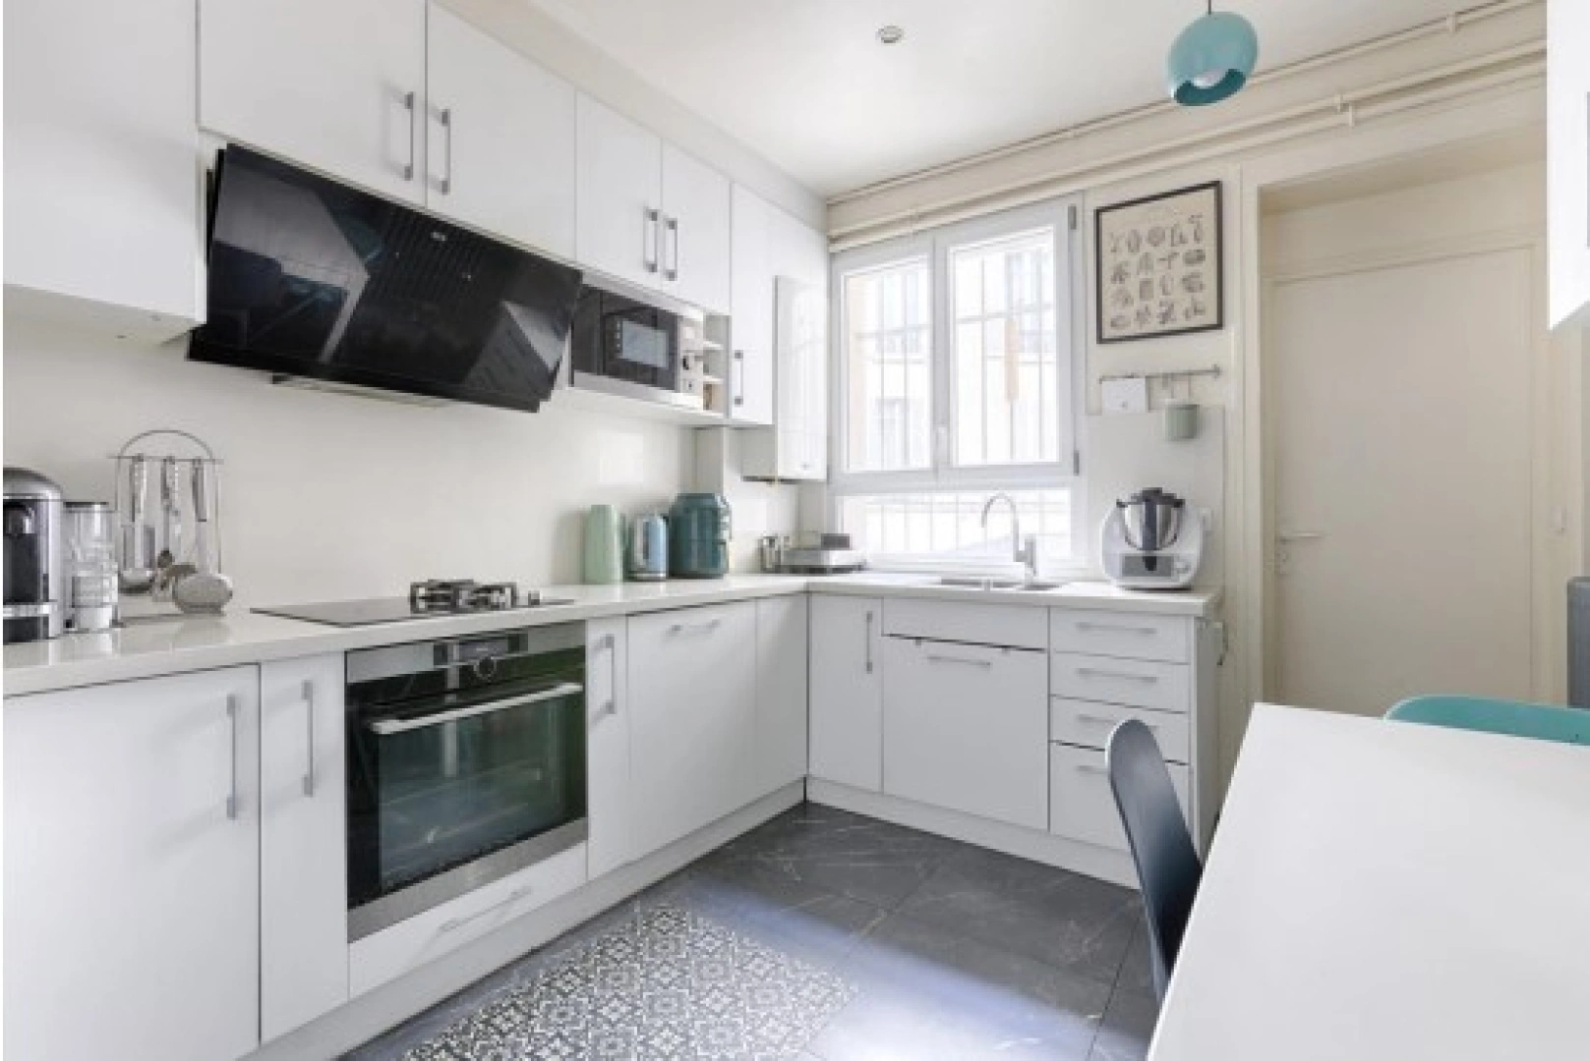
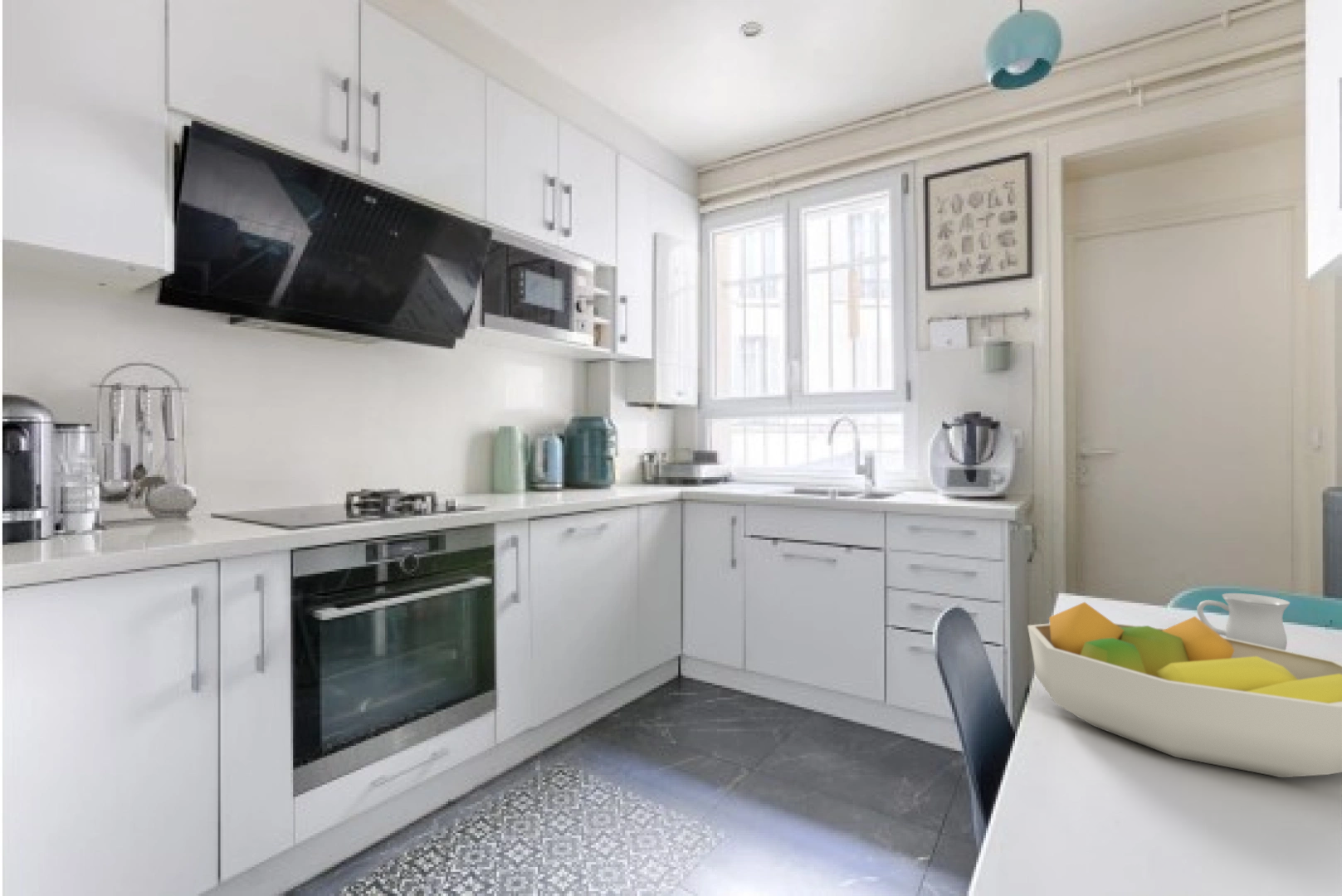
+ mug [1196,592,1291,650]
+ fruit bowl [1027,601,1342,778]
